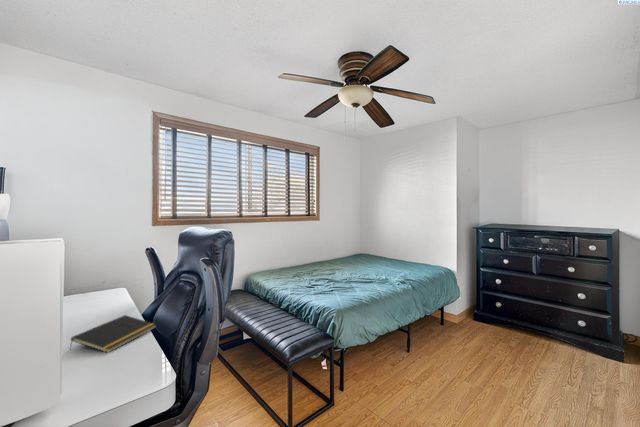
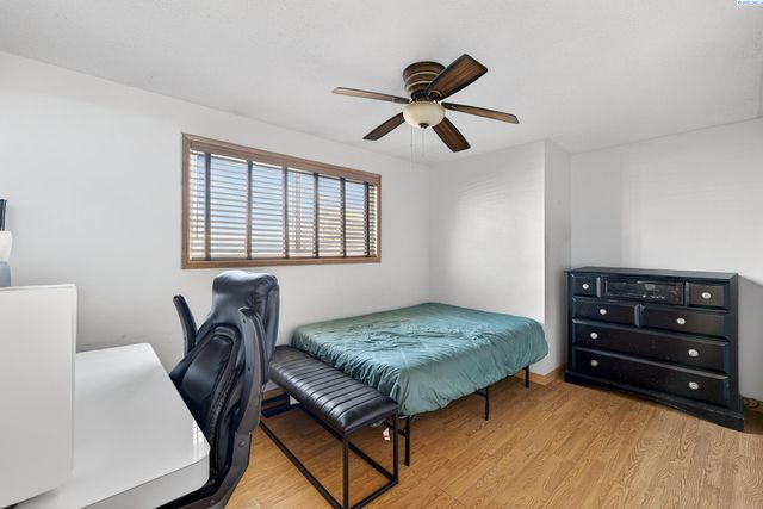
- notepad [68,314,158,354]
